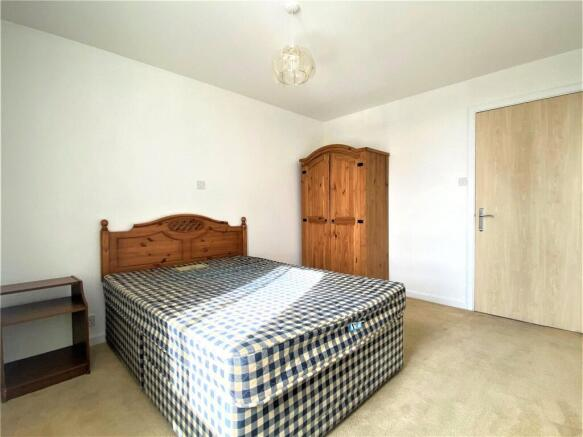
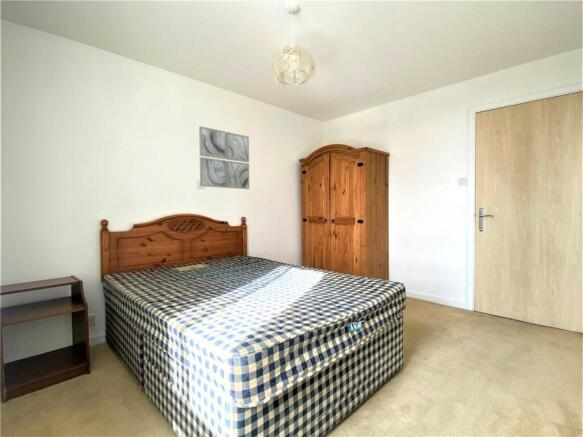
+ wall art [198,125,251,190]
